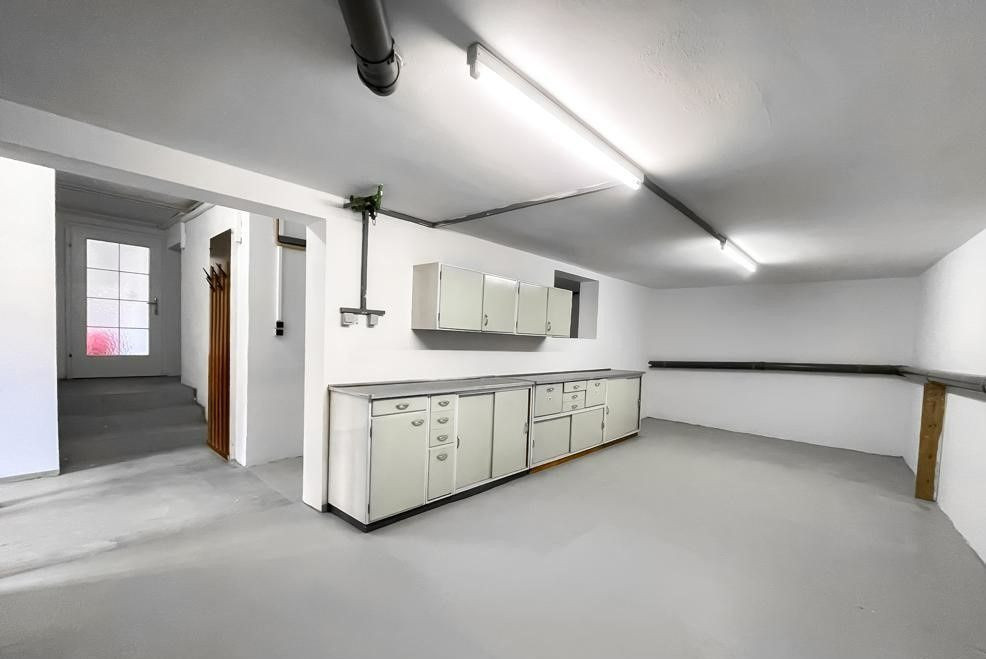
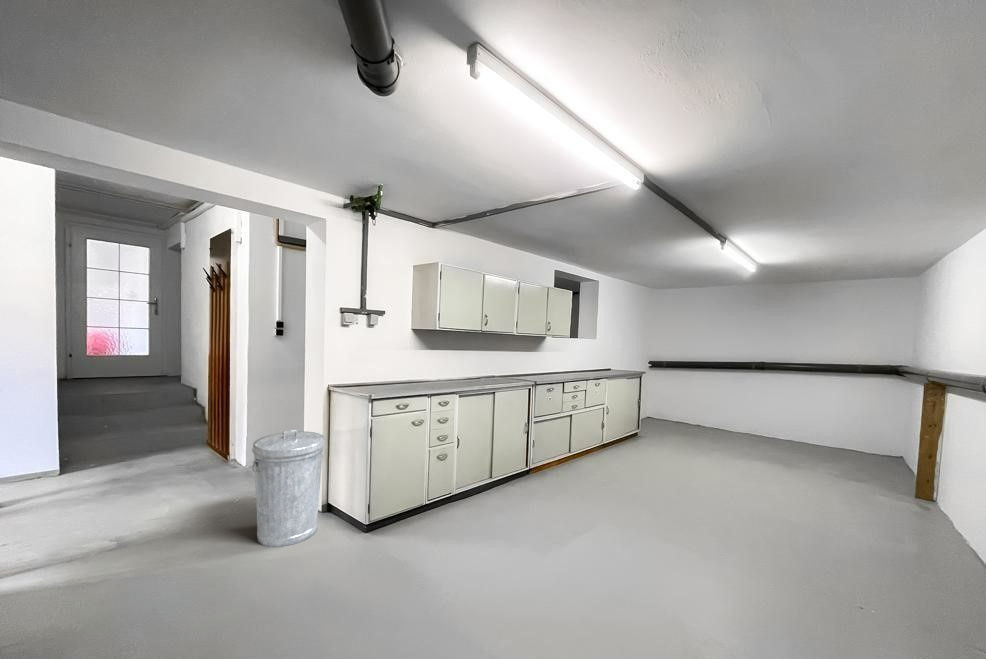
+ trash can [251,429,326,548]
